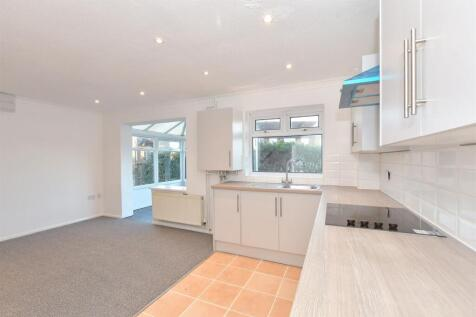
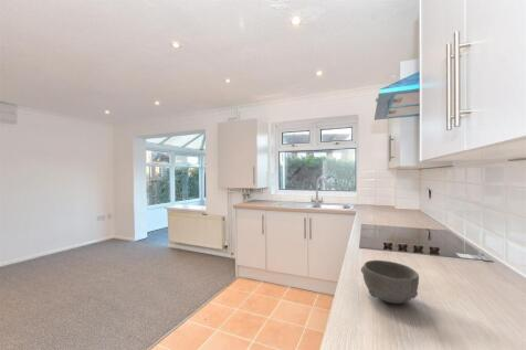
+ bowl [360,259,420,305]
